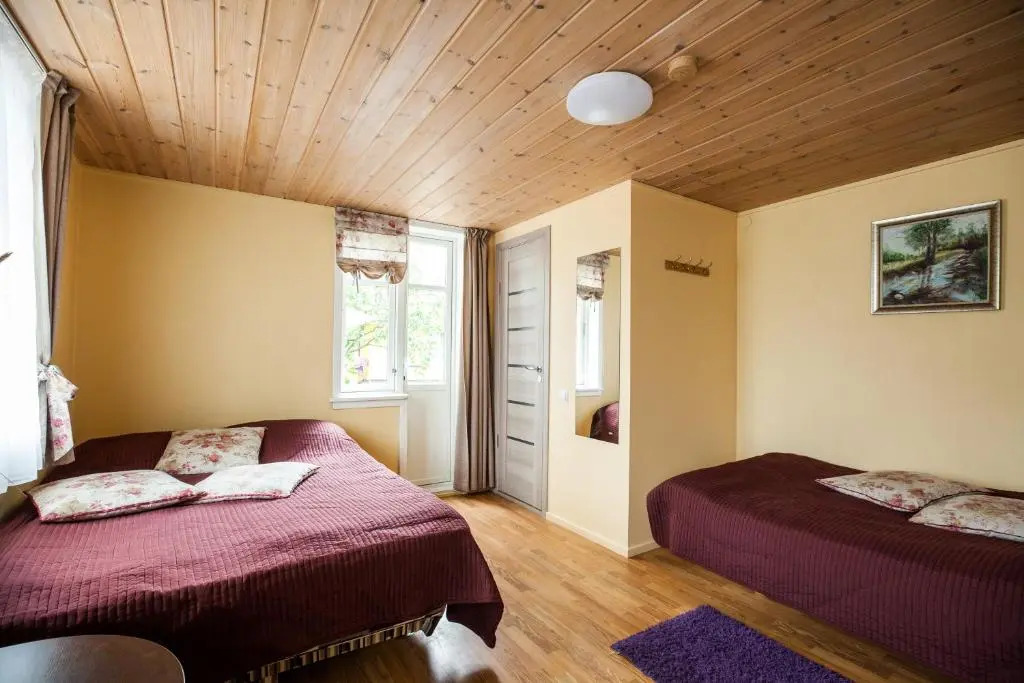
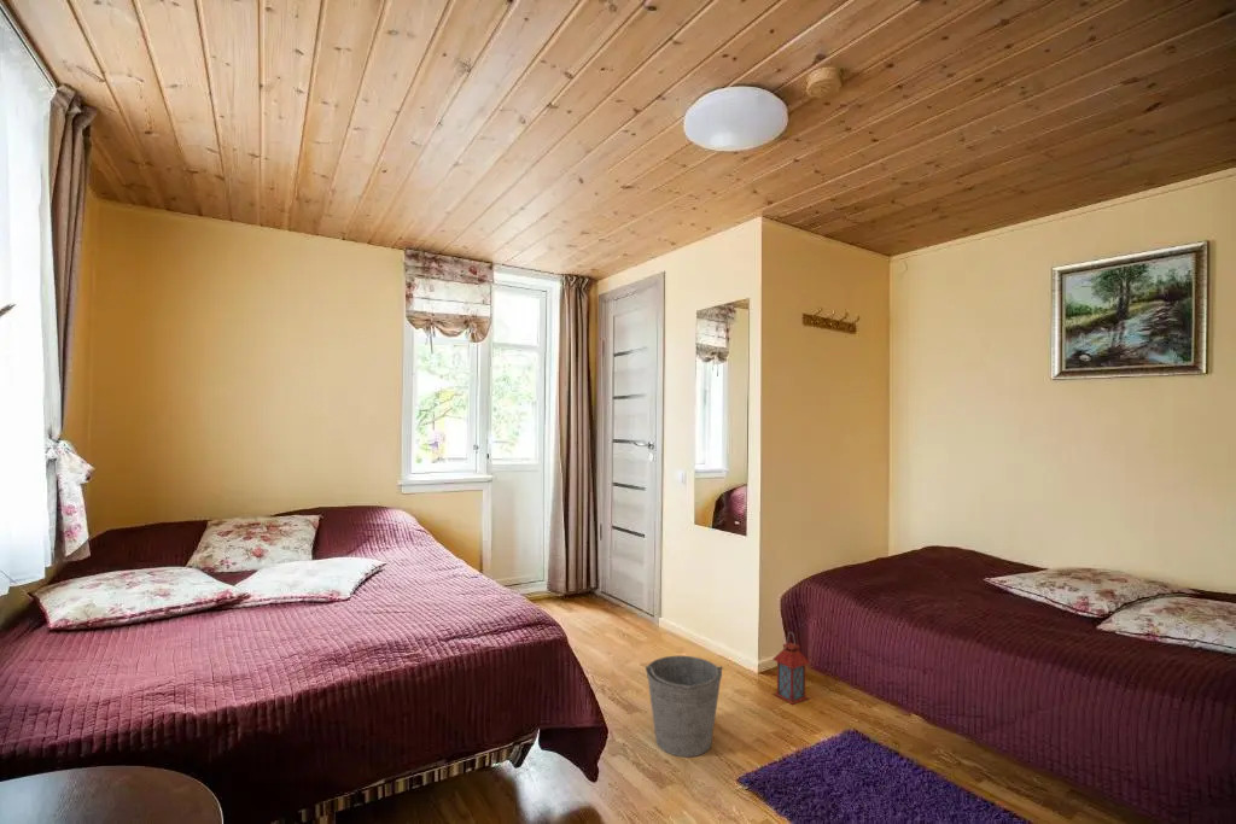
+ lantern [771,631,811,706]
+ bucket [645,655,724,758]
